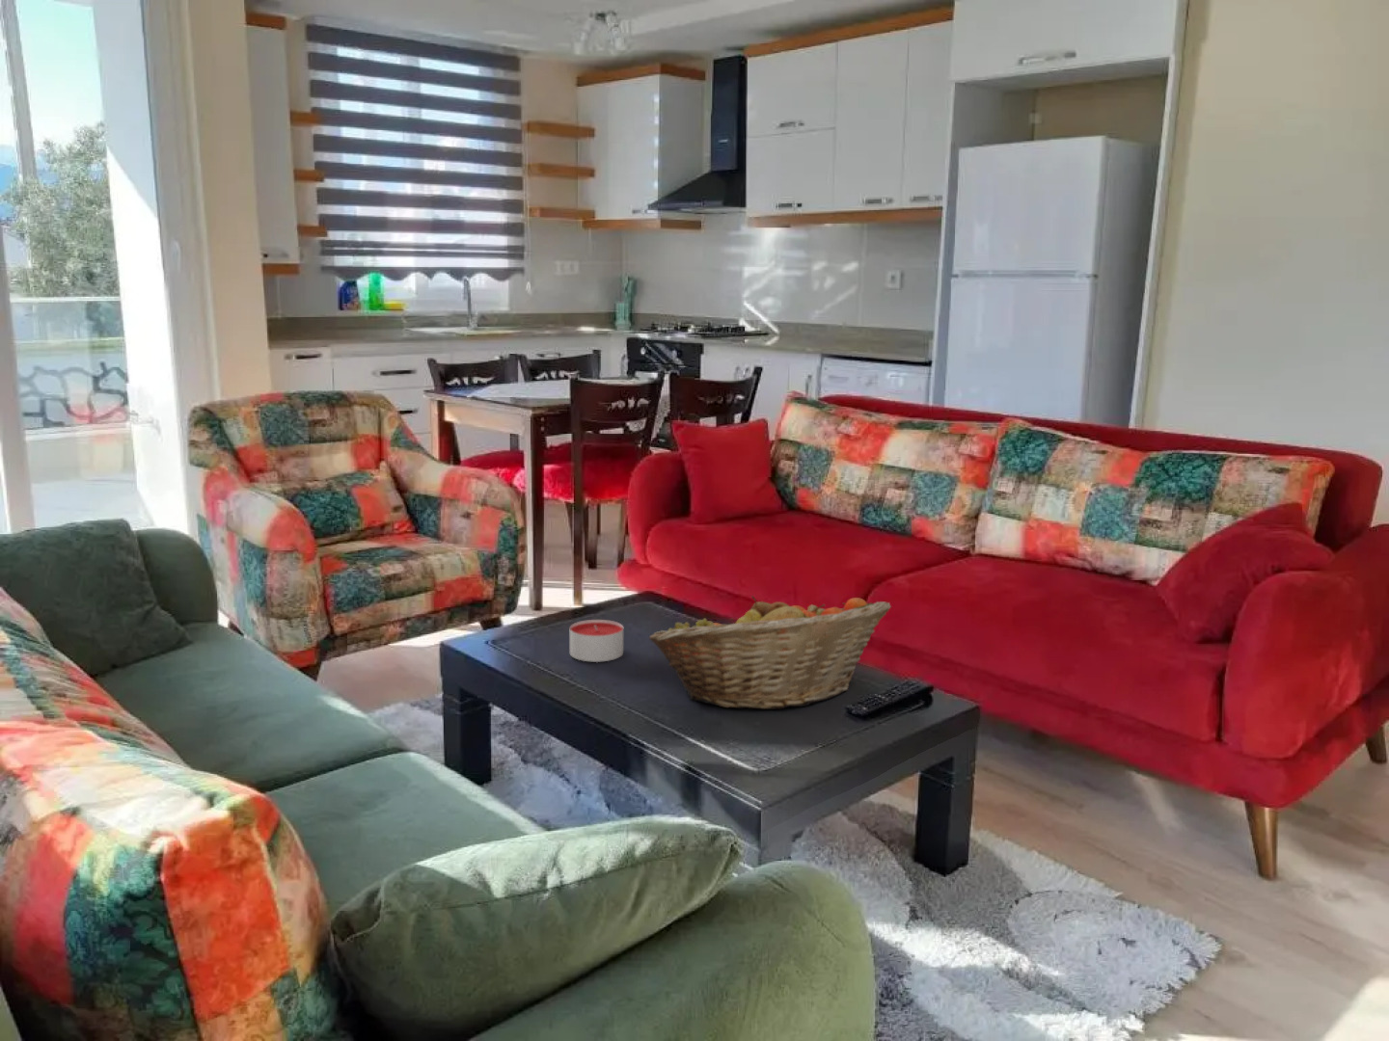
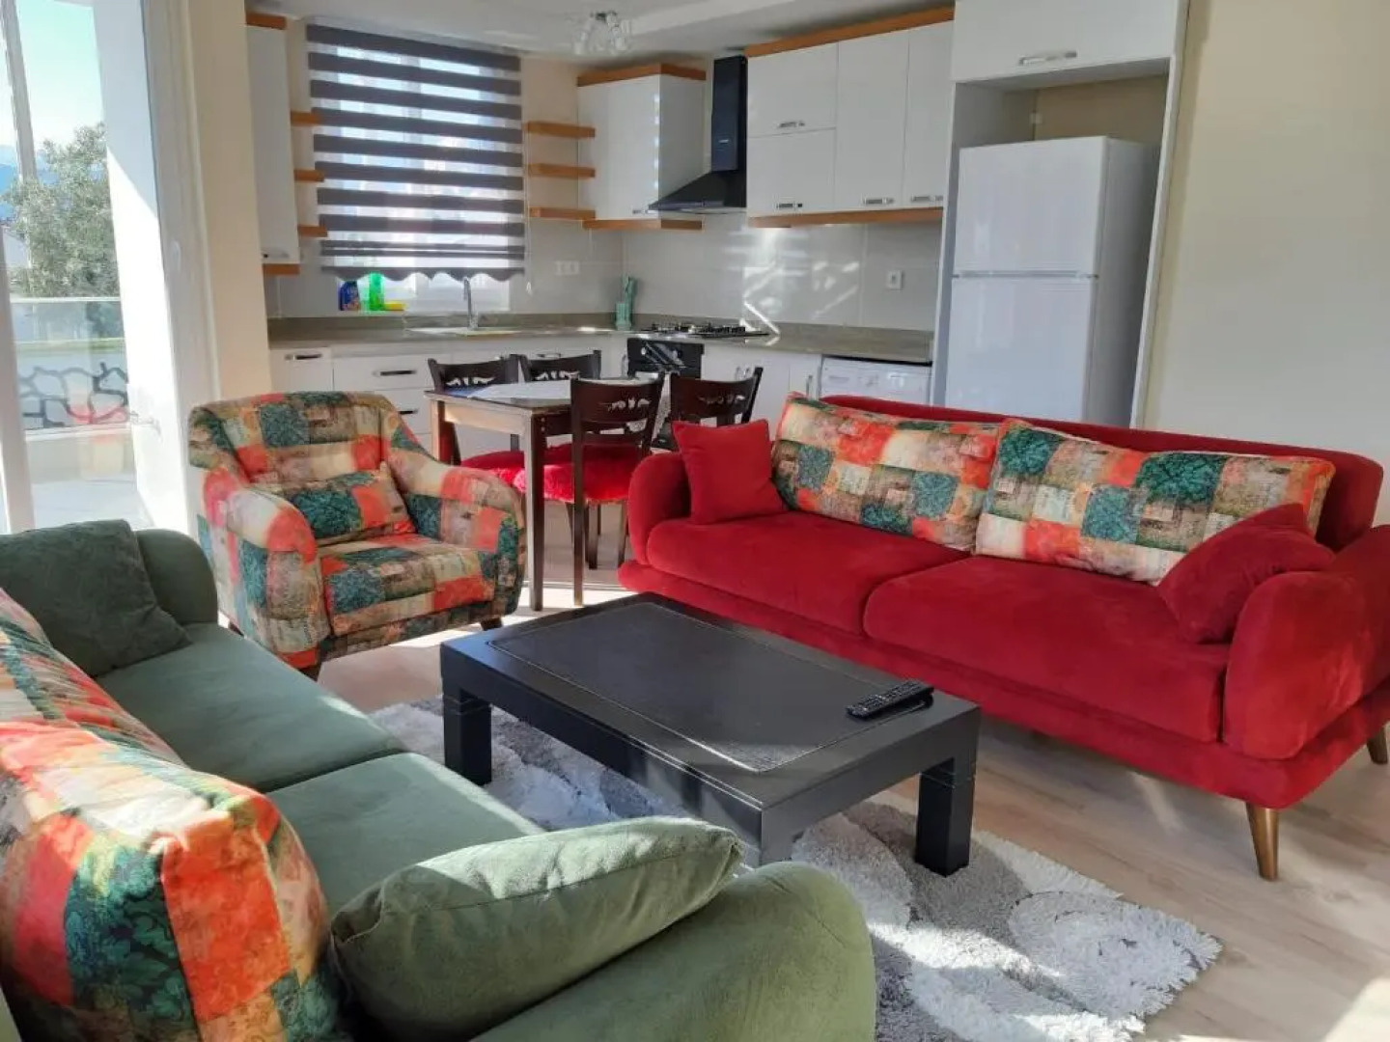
- fruit basket [649,595,892,711]
- candle [569,619,625,663]
